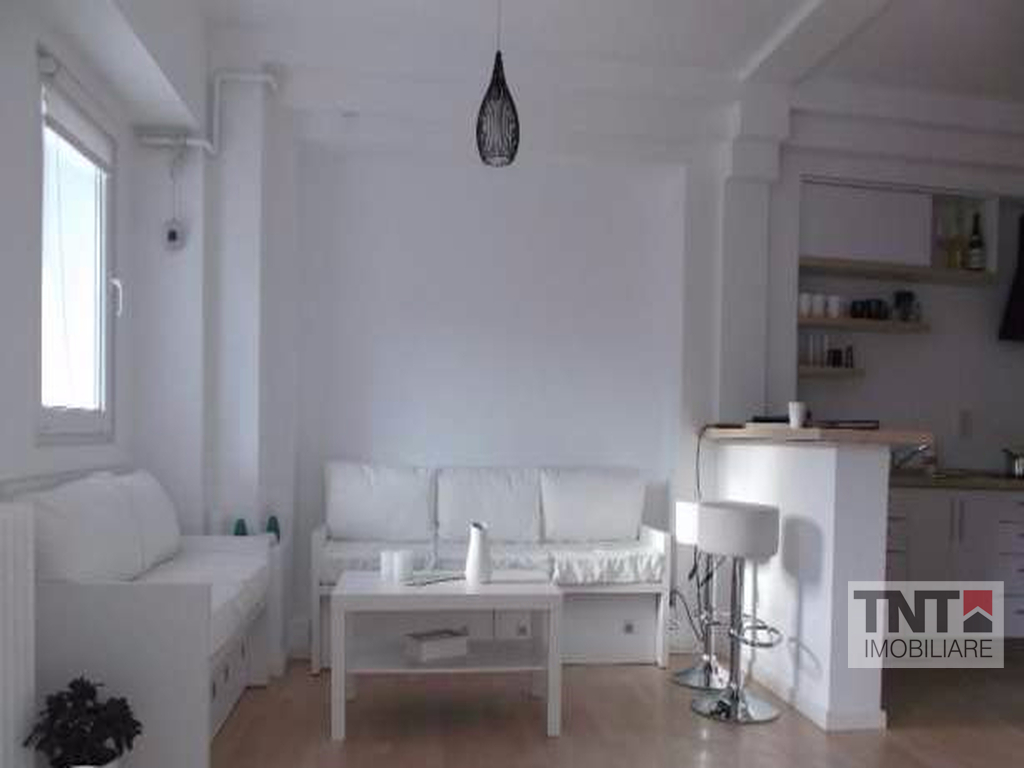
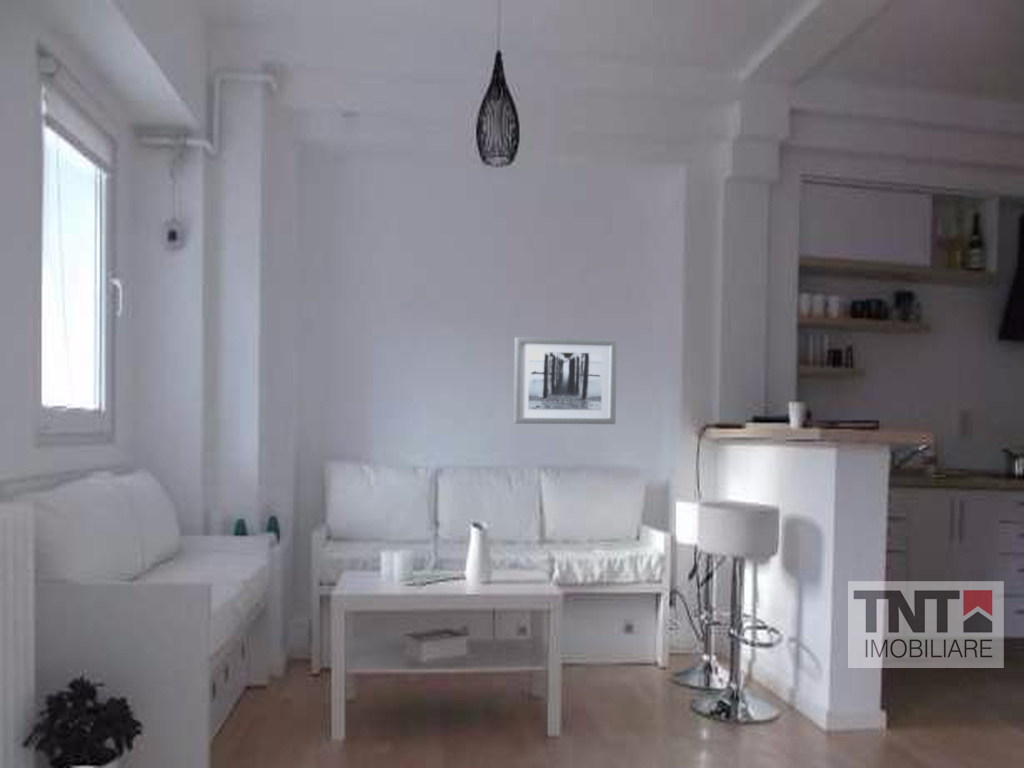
+ wall art [512,336,618,425]
